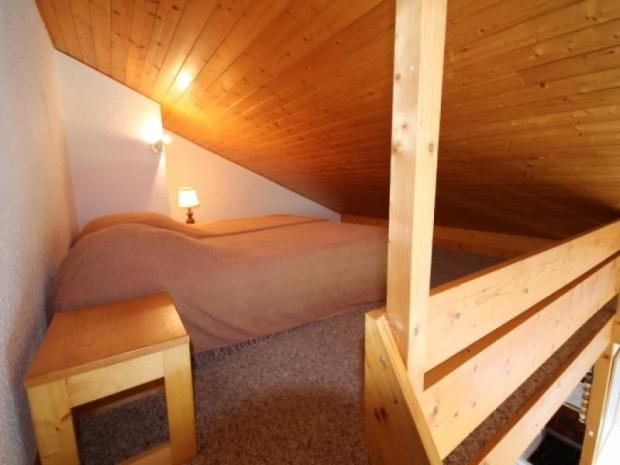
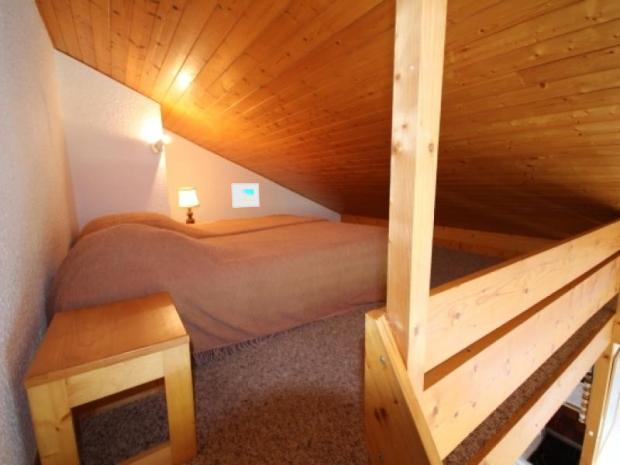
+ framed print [231,183,260,209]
